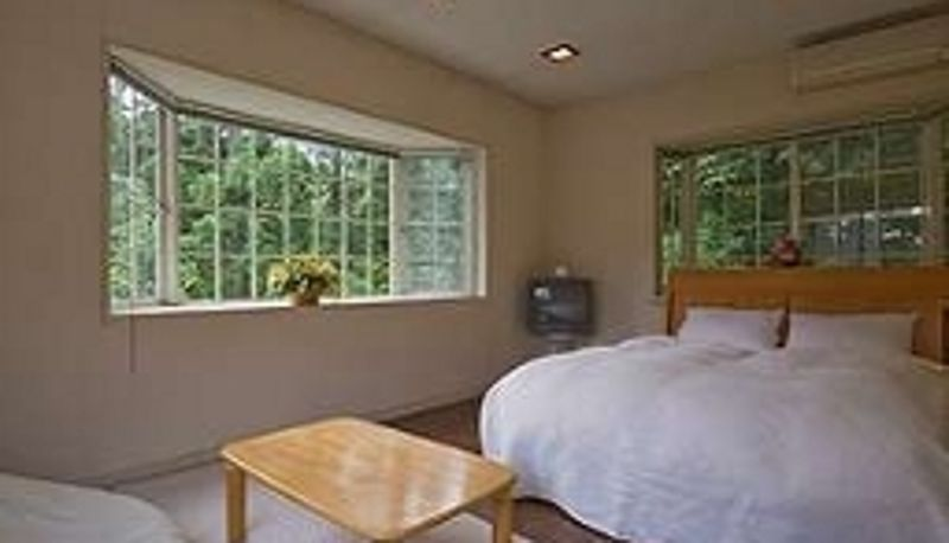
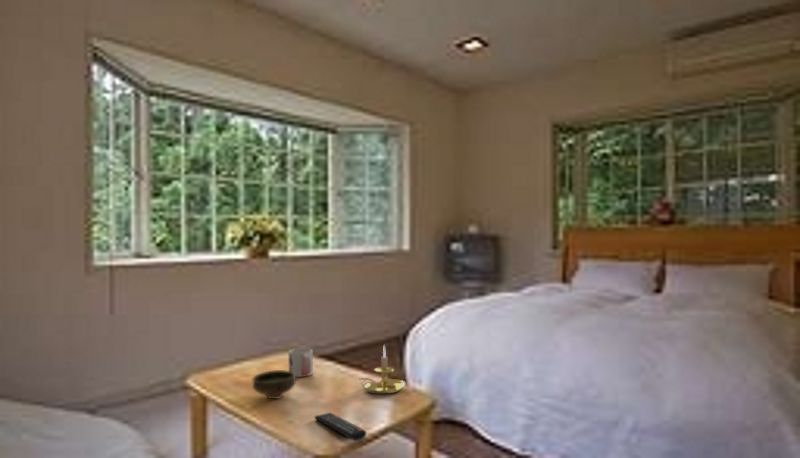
+ candle holder [357,344,406,395]
+ bowl [252,369,297,400]
+ remote control [314,412,368,442]
+ mug [288,347,314,378]
